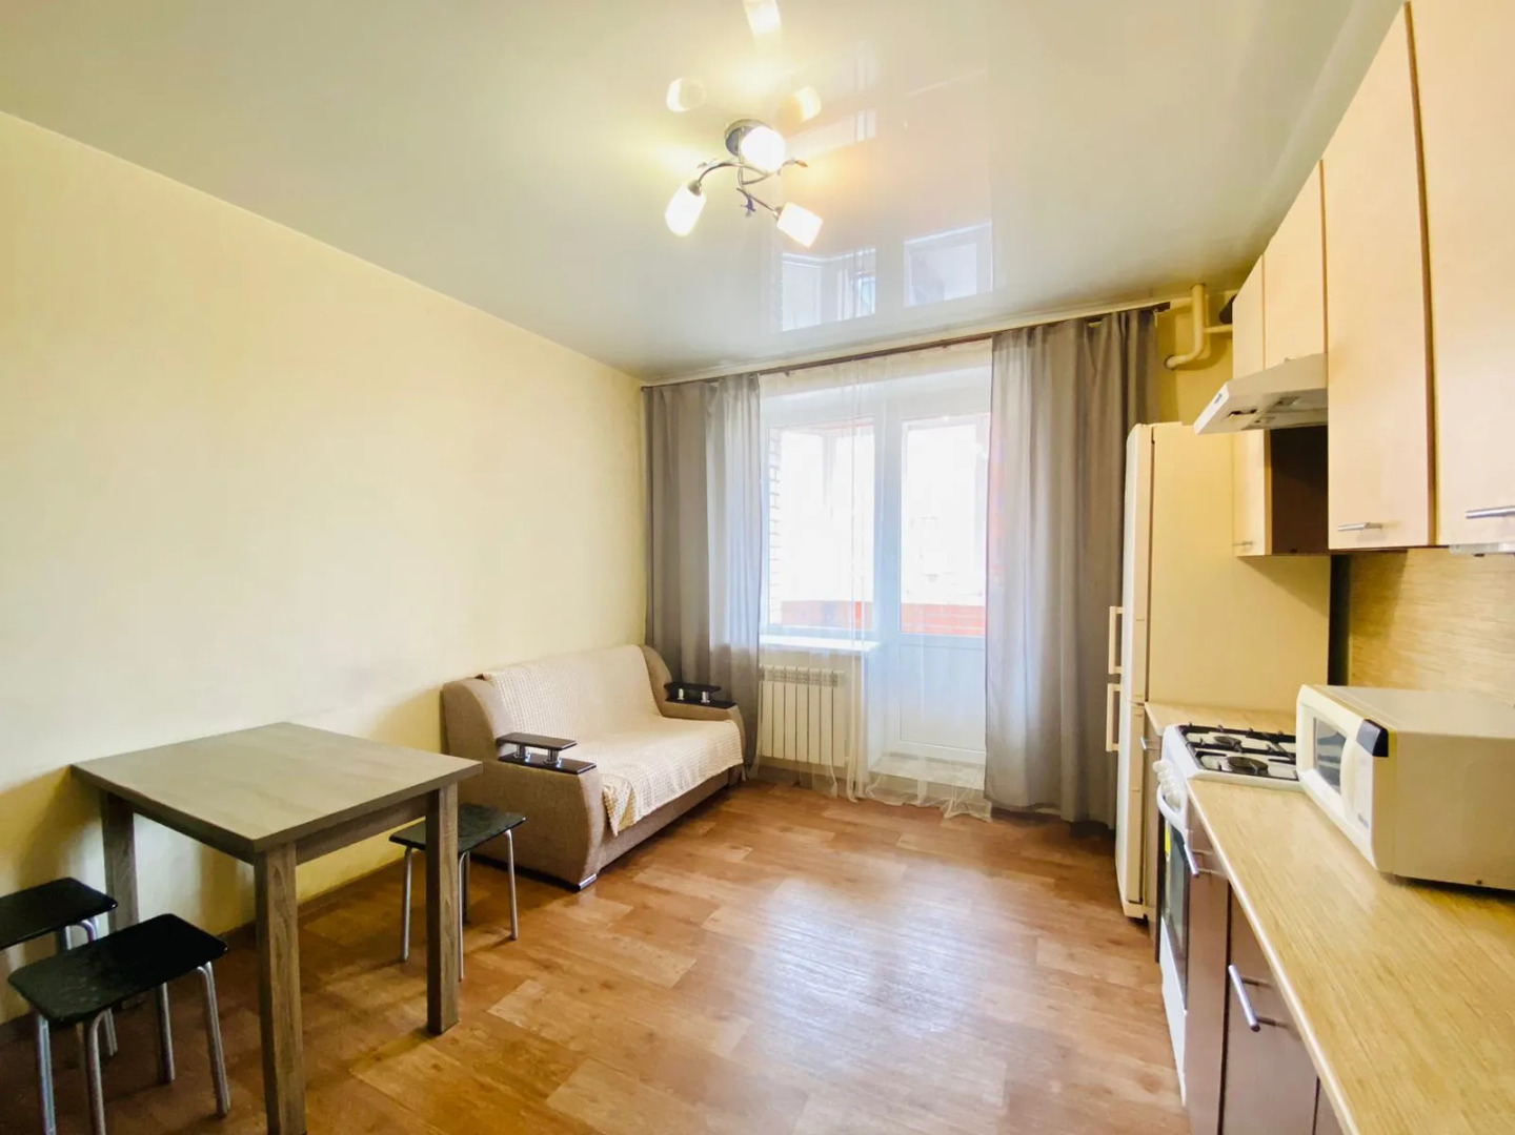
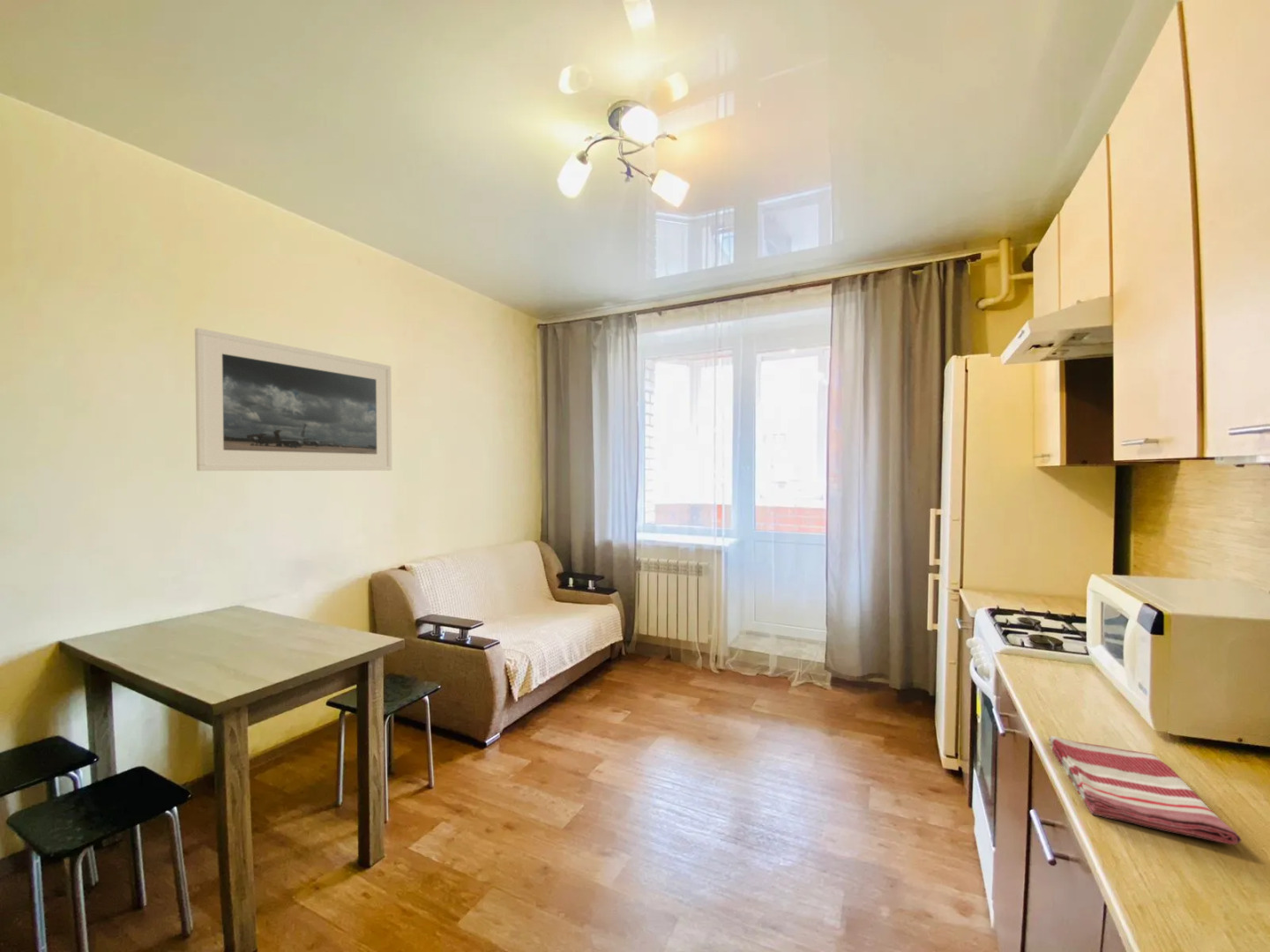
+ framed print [194,327,392,472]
+ dish towel [1048,735,1242,845]
